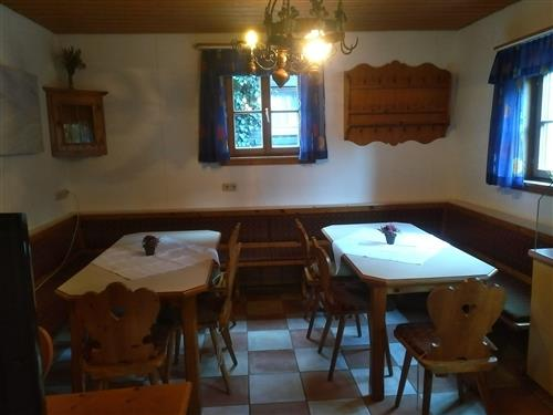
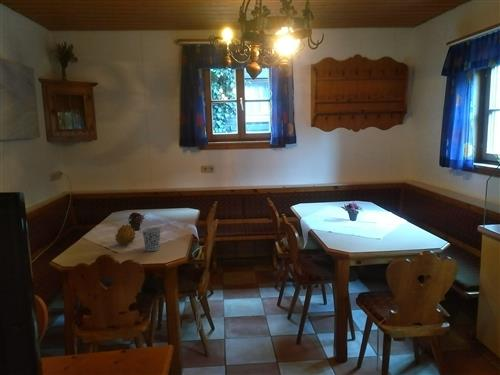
+ cup [141,226,162,252]
+ fruit [114,223,137,246]
